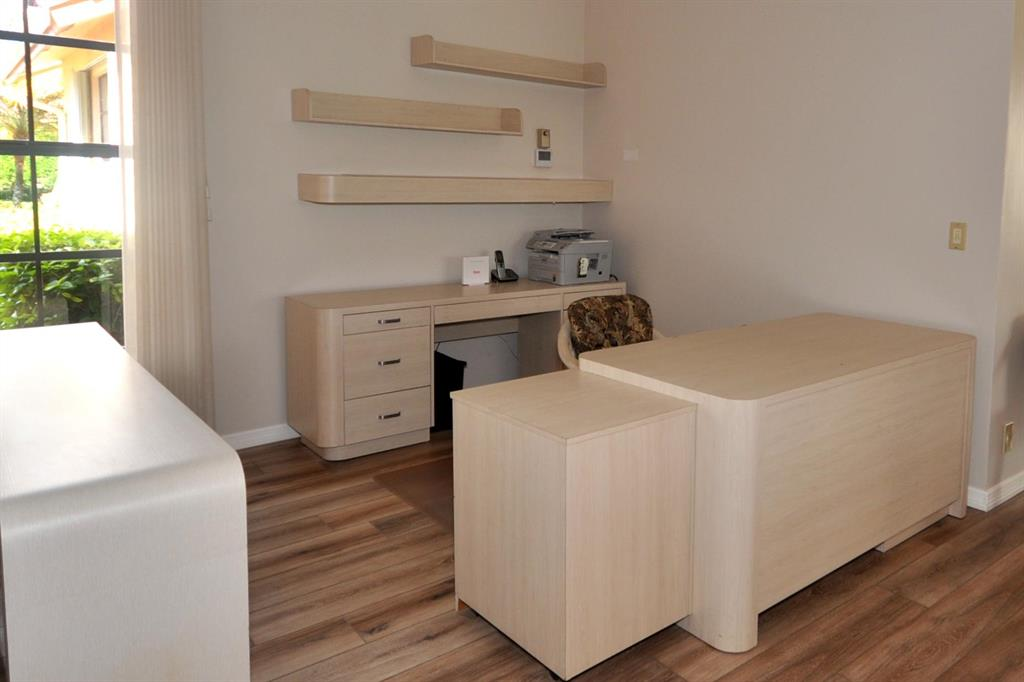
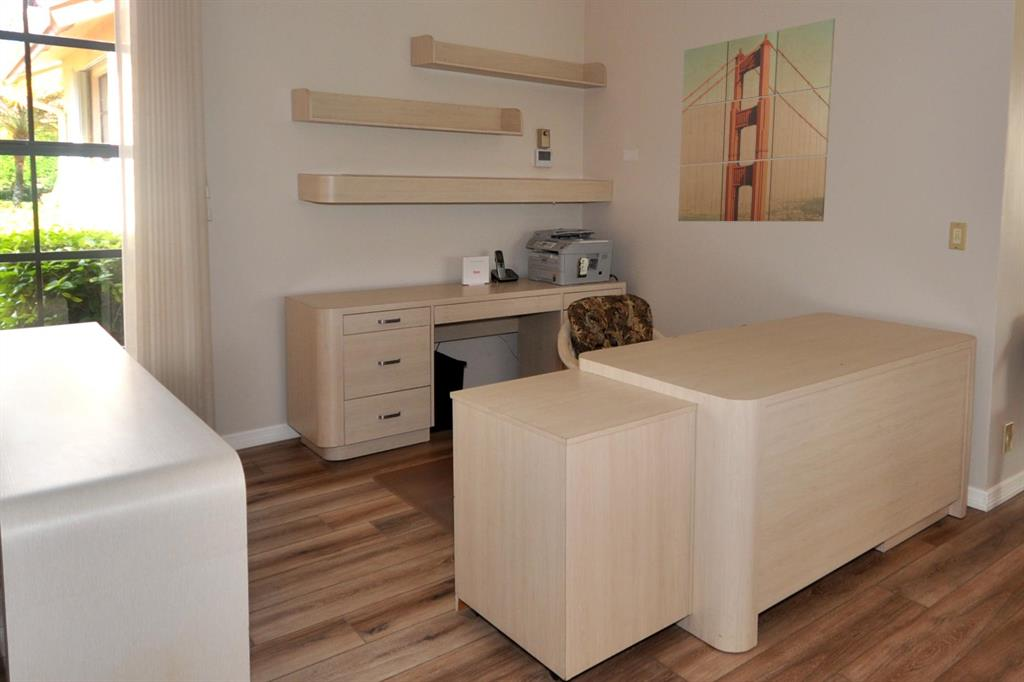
+ wall art [677,17,836,222]
